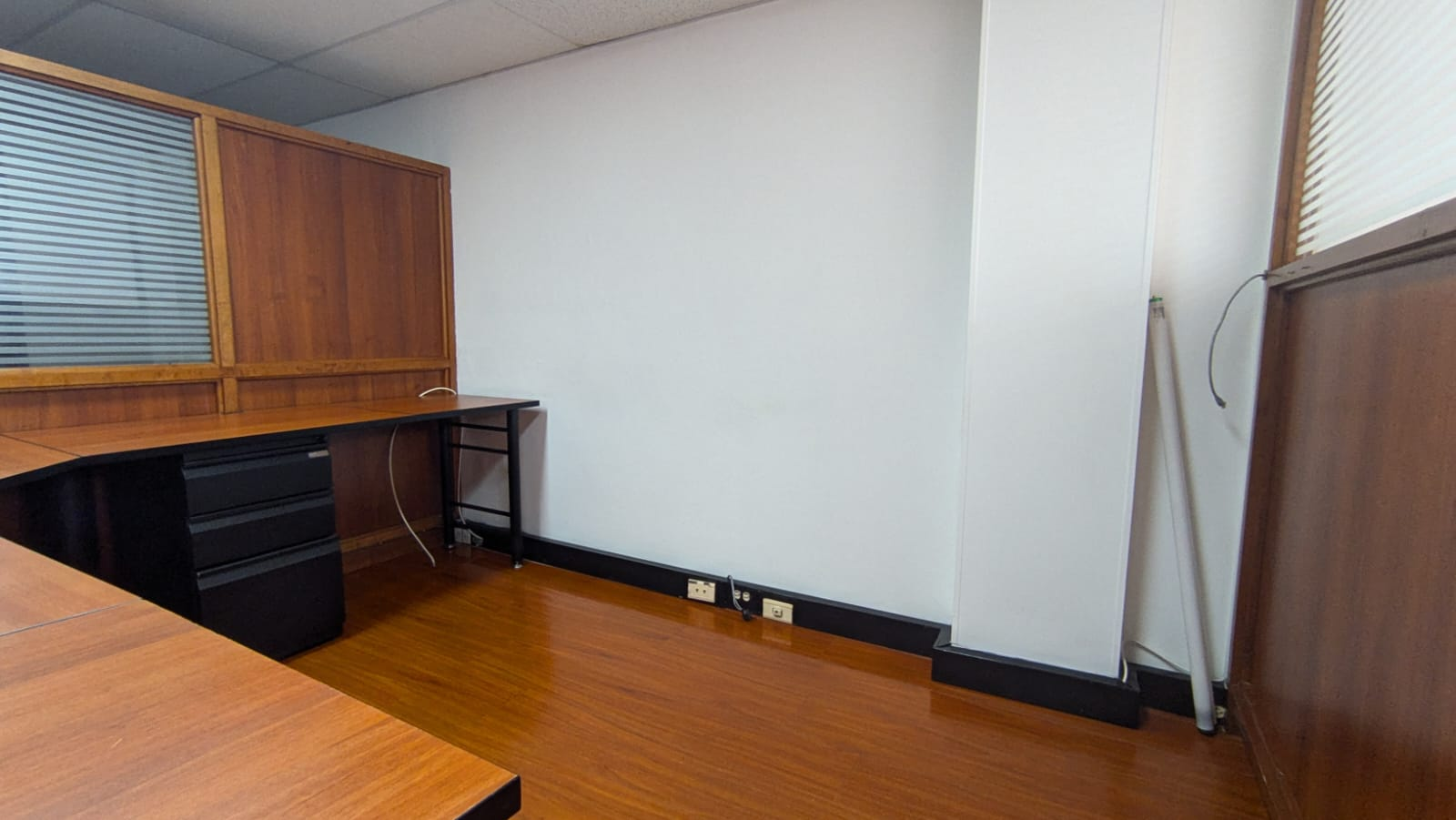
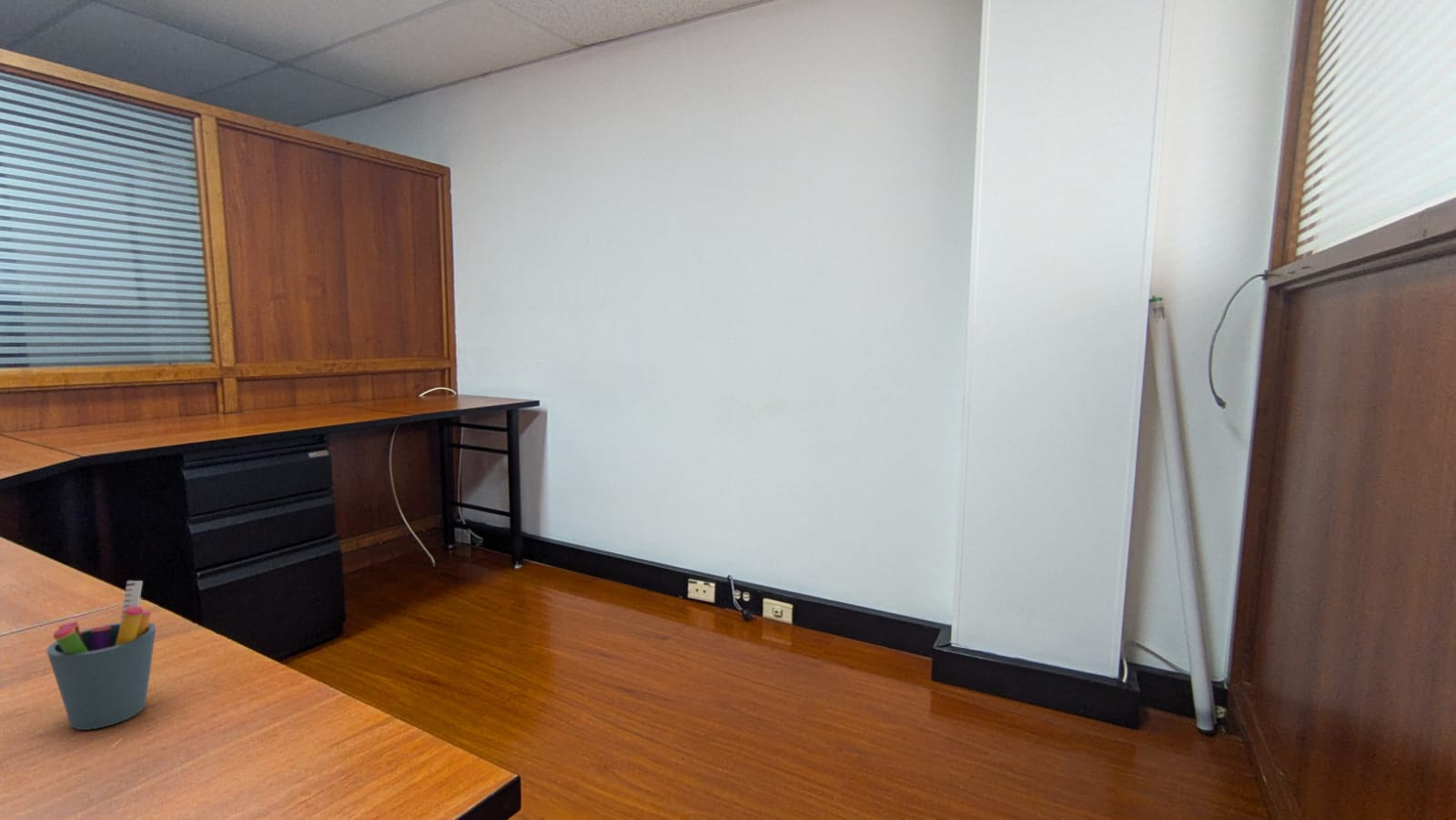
+ pen holder [46,580,157,731]
